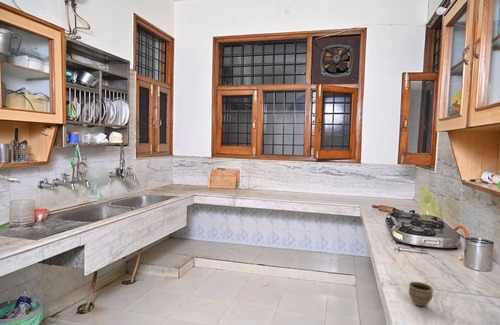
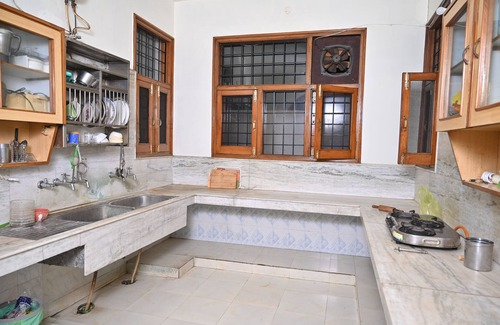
- cup [408,281,435,307]
